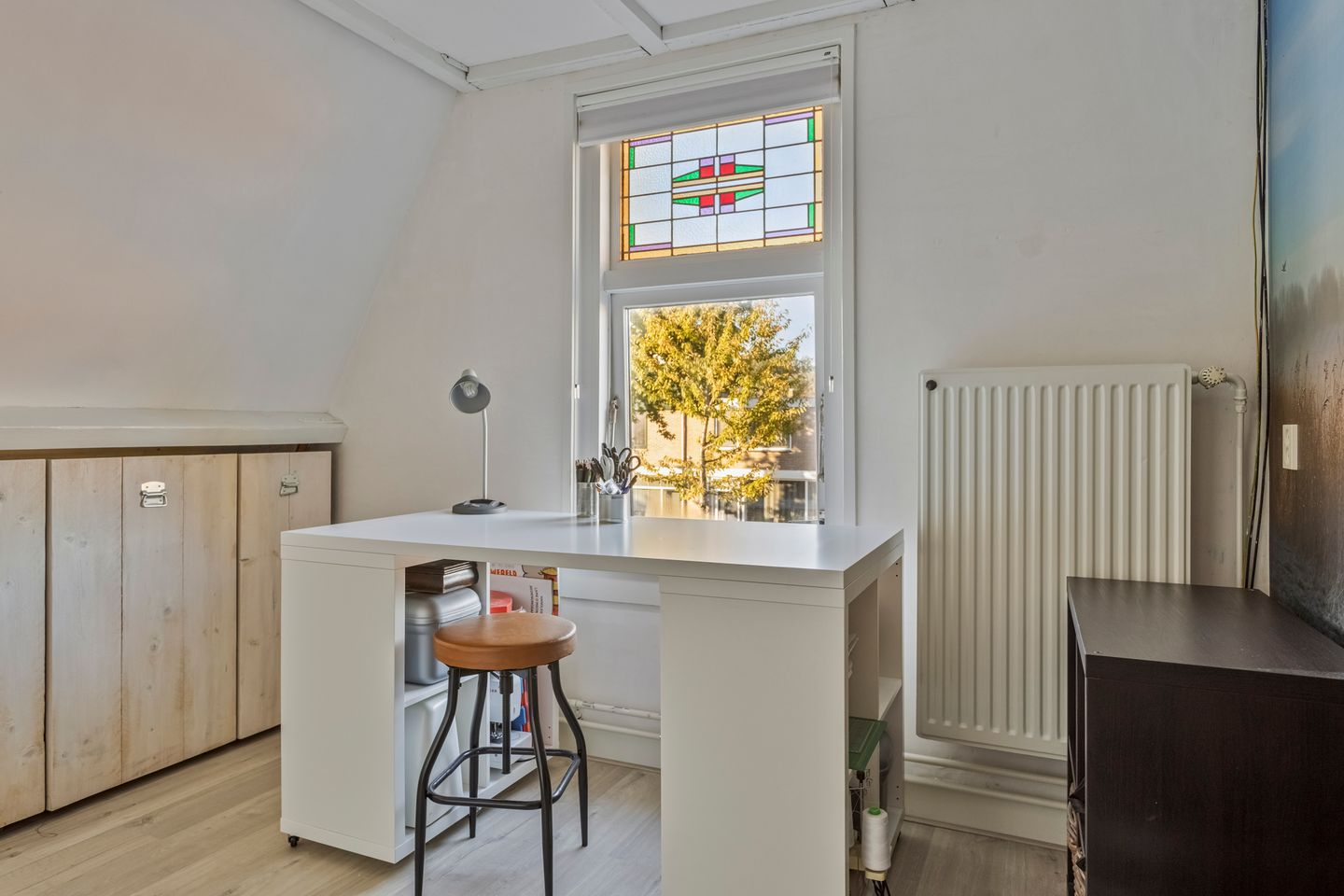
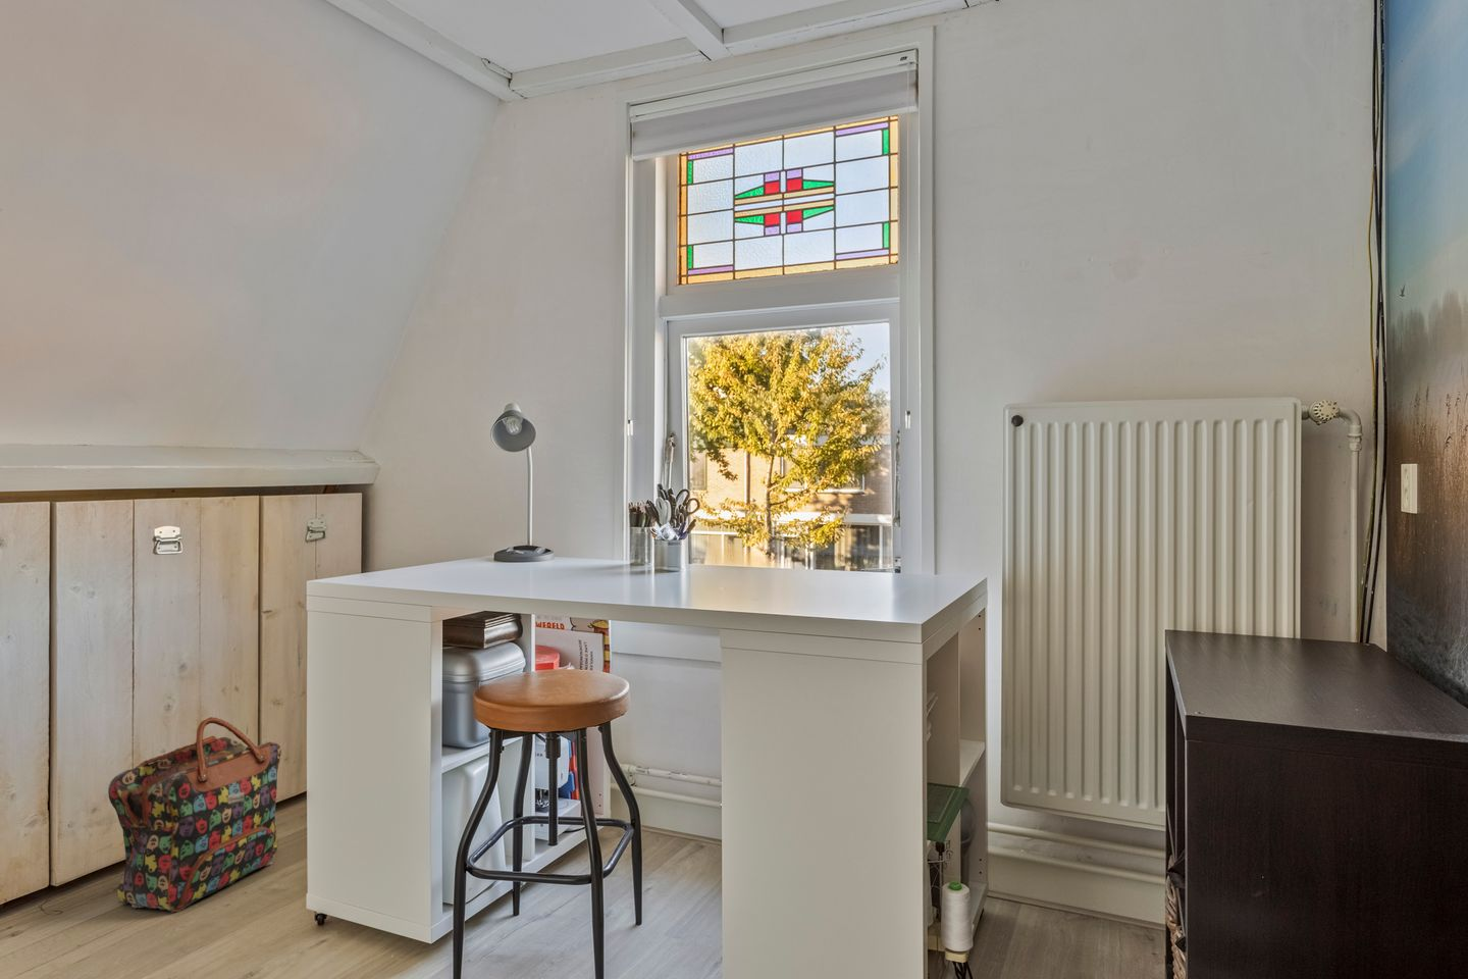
+ backpack [107,716,283,913]
